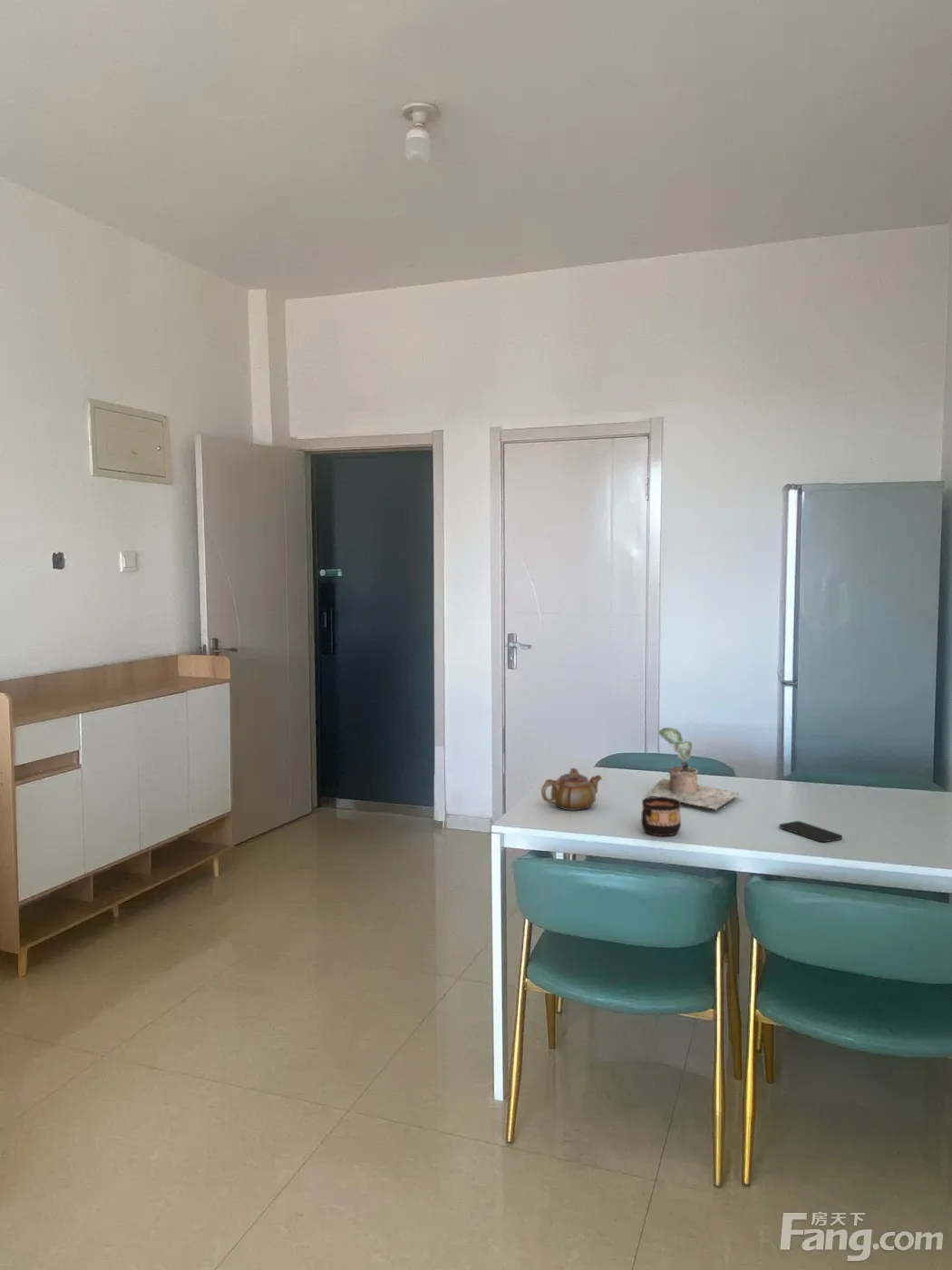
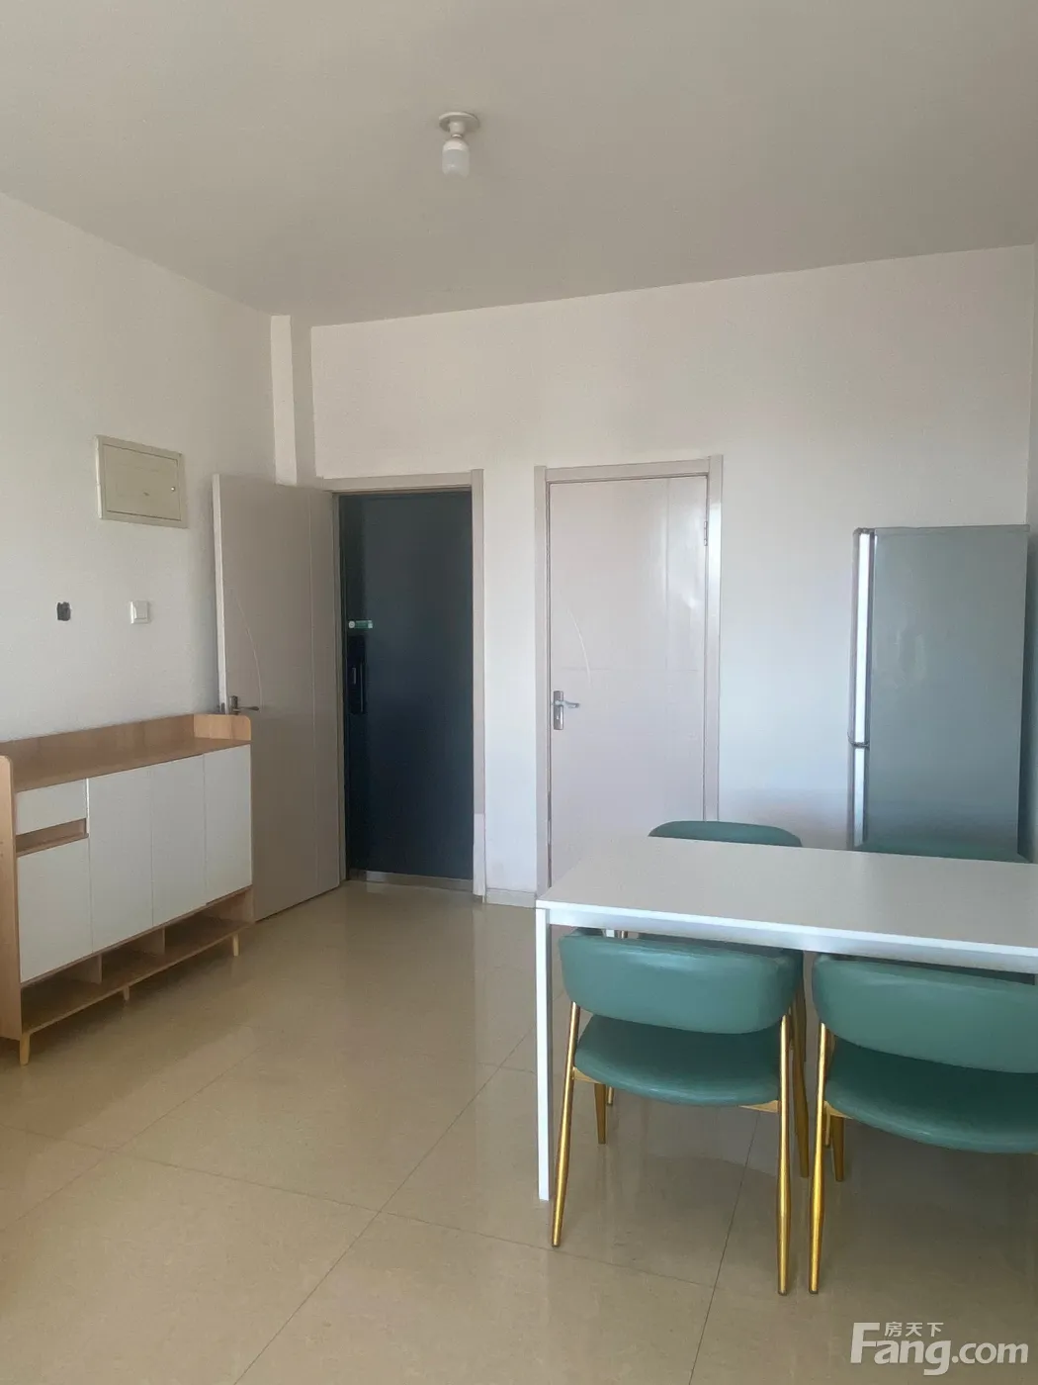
- plant [646,727,741,811]
- cup [640,796,682,836]
- smartphone [779,820,843,843]
- teapot [540,767,603,811]
